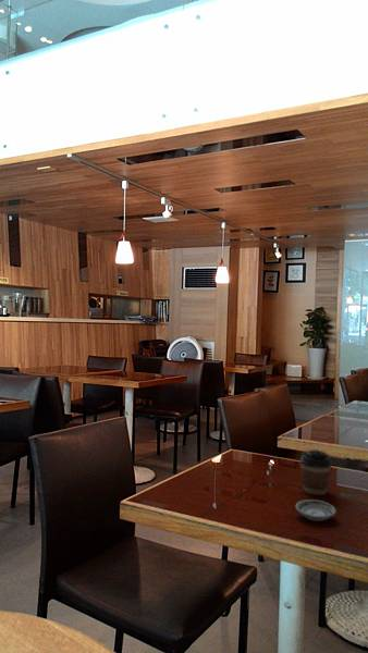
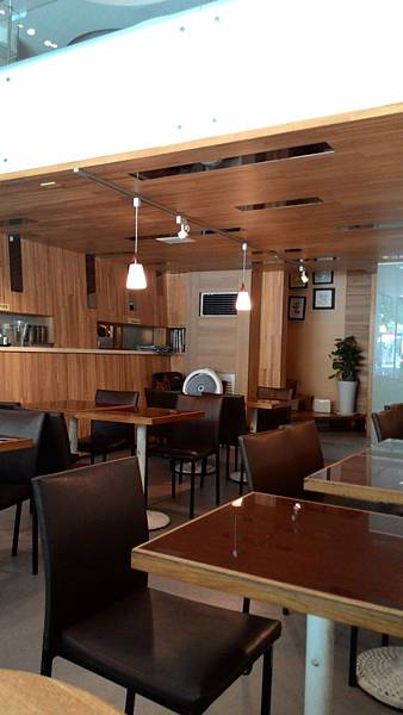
- coffee cup [299,448,334,496]
- saucer [295,498,336,522]
